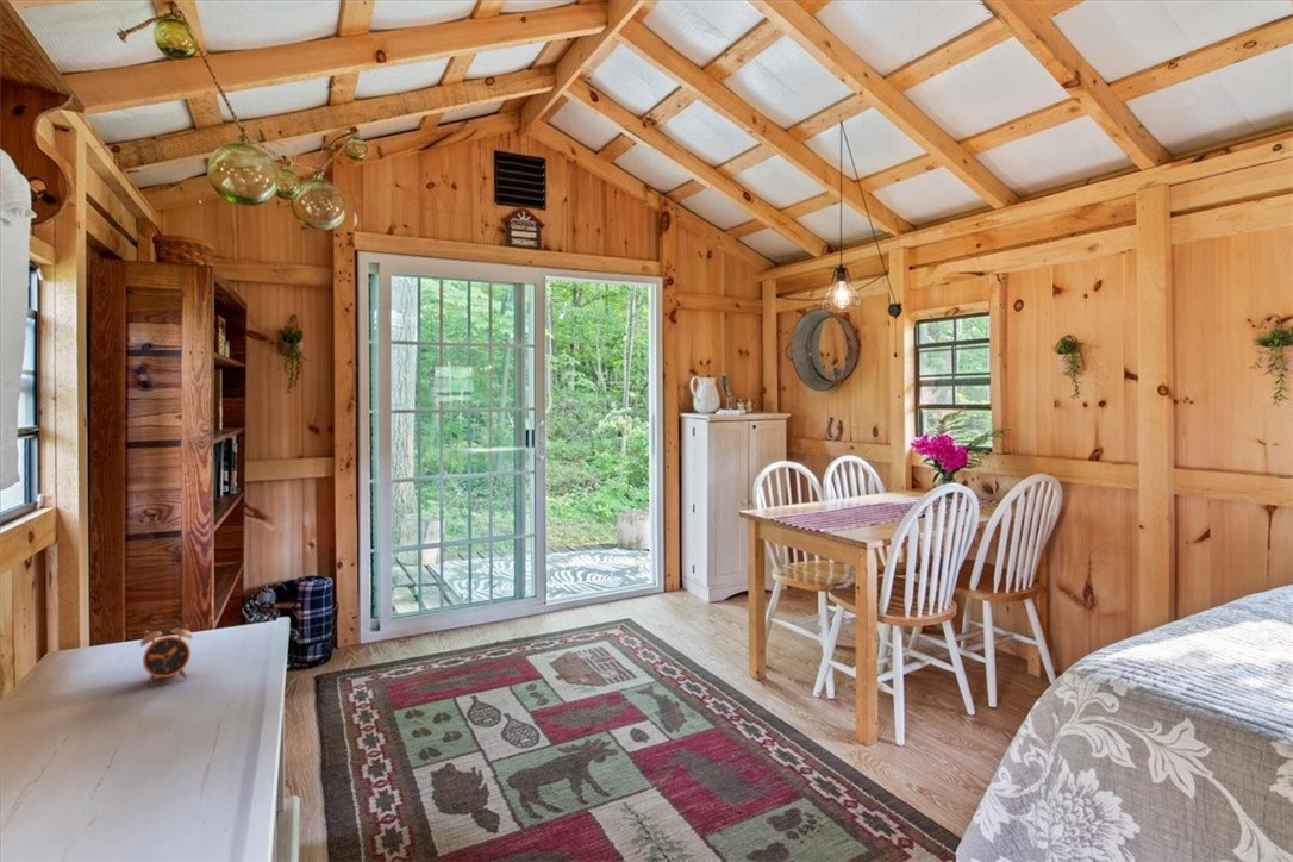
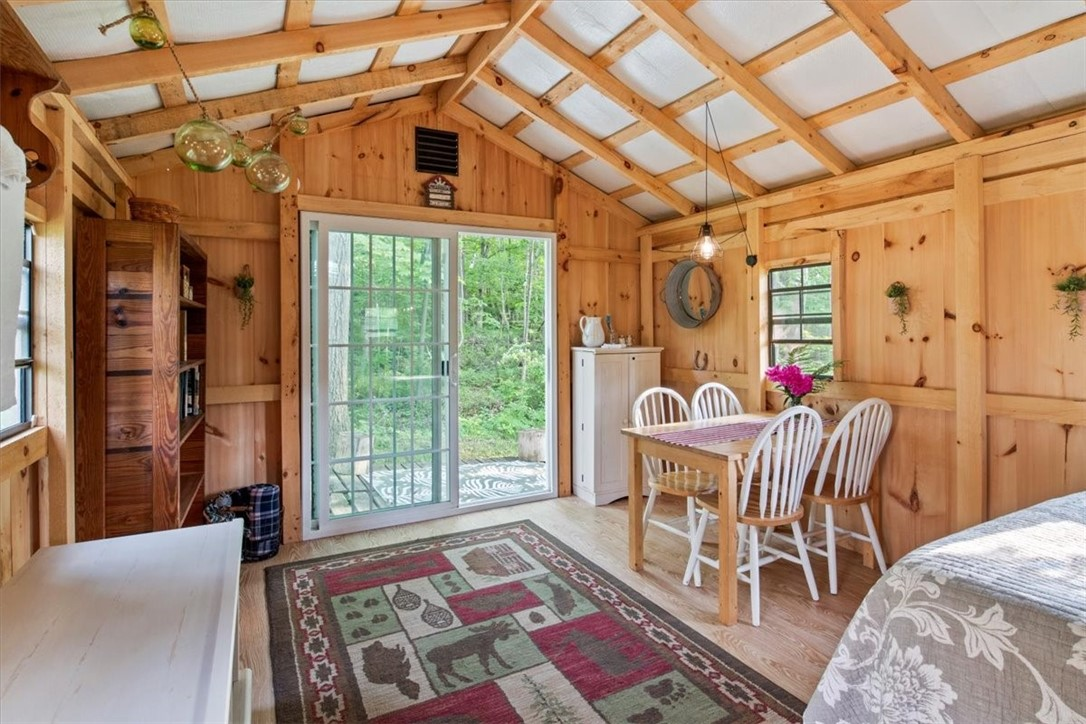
- alarm clock [139,618,193,687]
